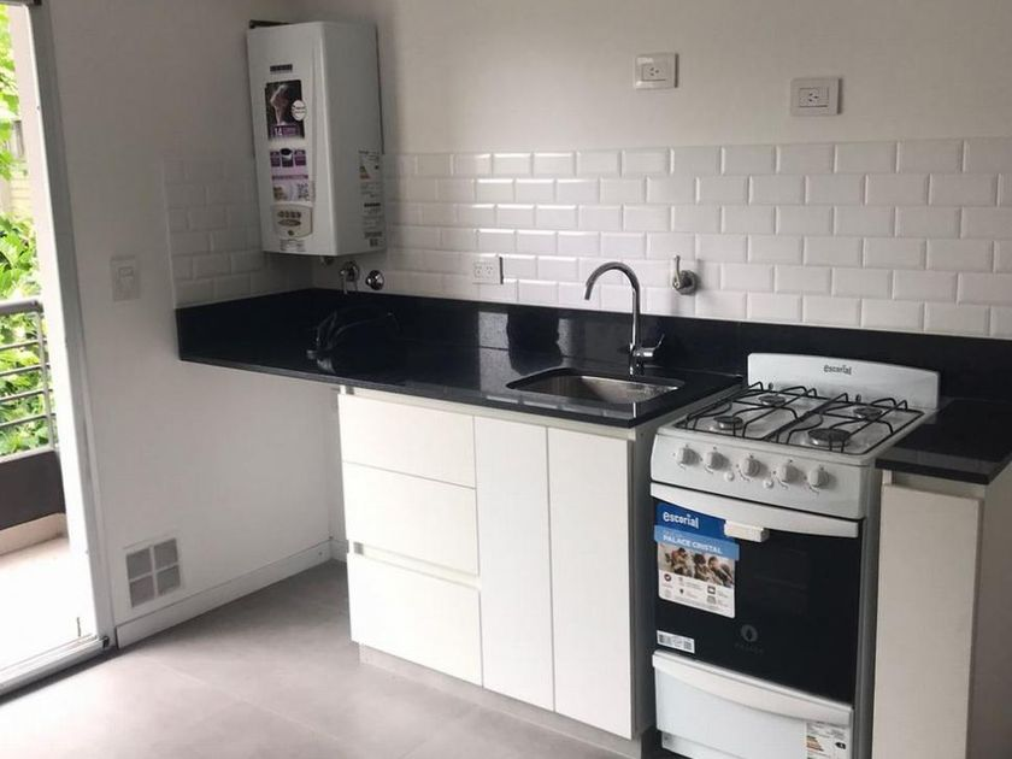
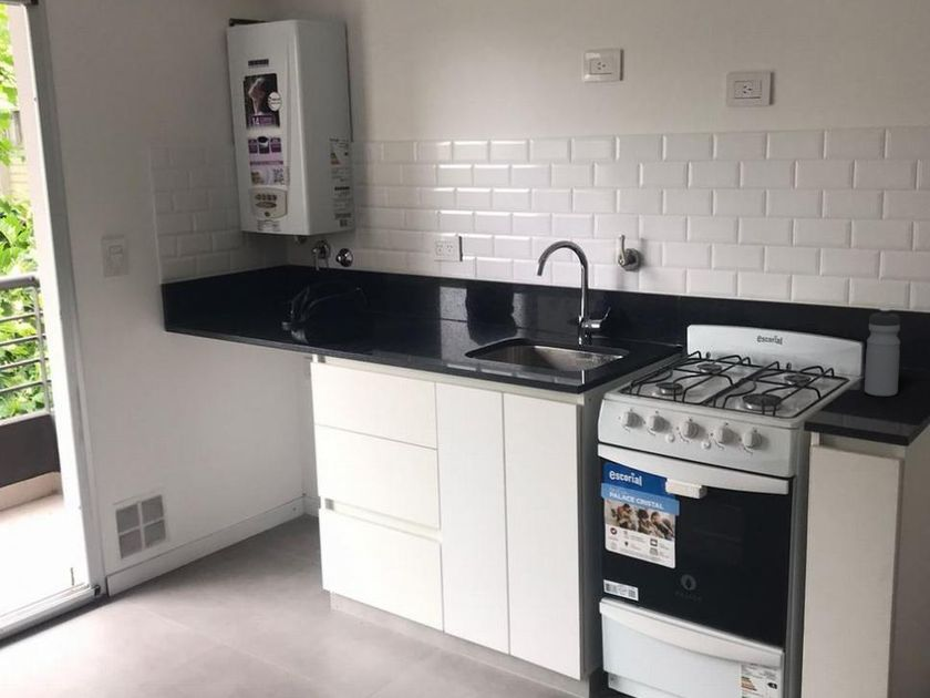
+ water bottle [864,307,901,398]
